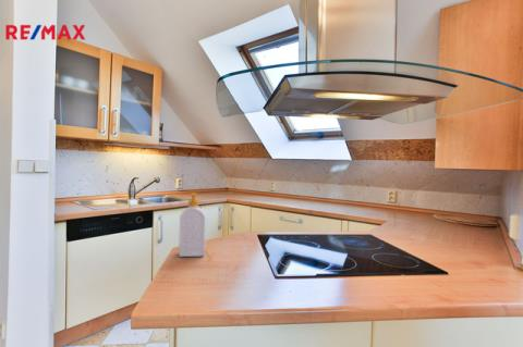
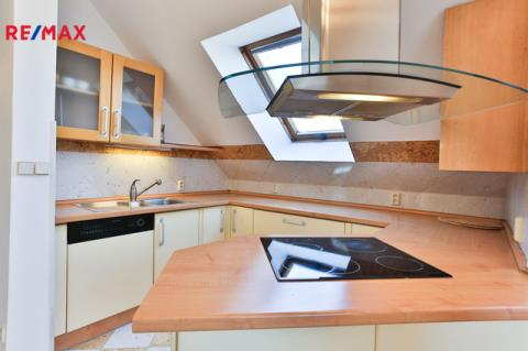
- soap bottle [178,191,207,258]
